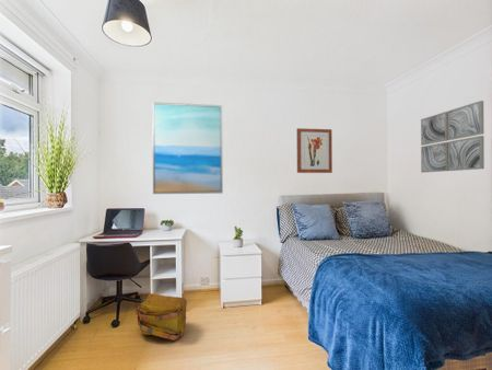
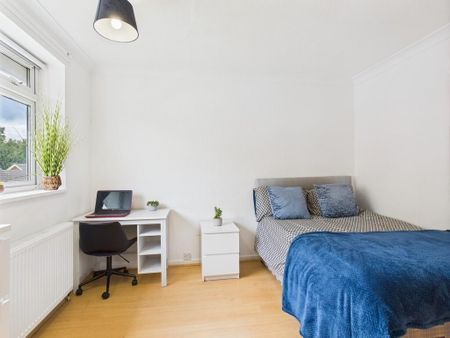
- wall art [295,127,333,174]
- wall art [151,101,224,195]
- backpack [134,292,188,342]
- wall art [420,100,485,174]
